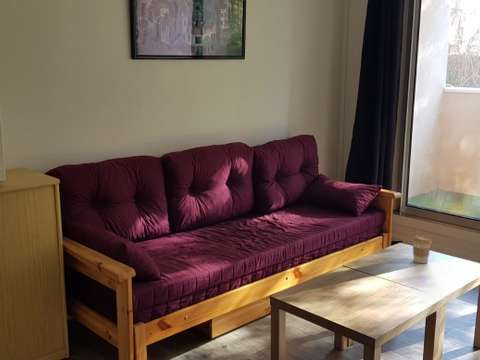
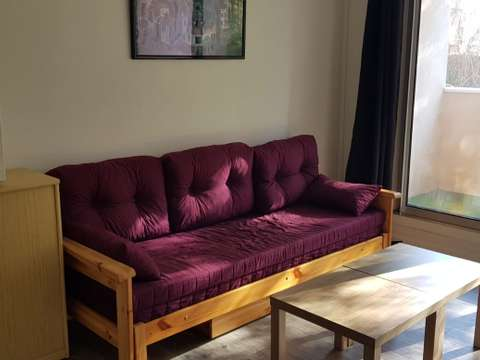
- coffee cup [412,234,433,264]
